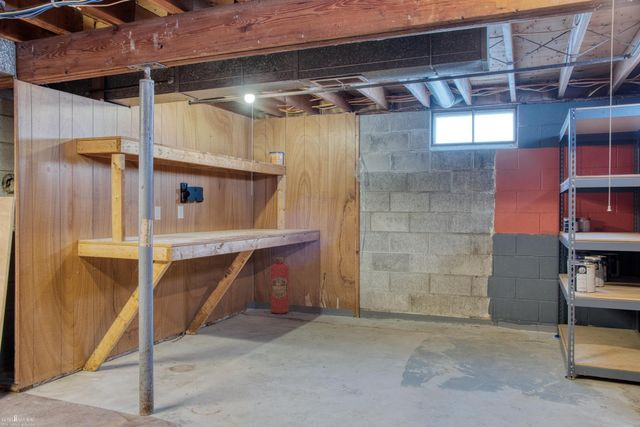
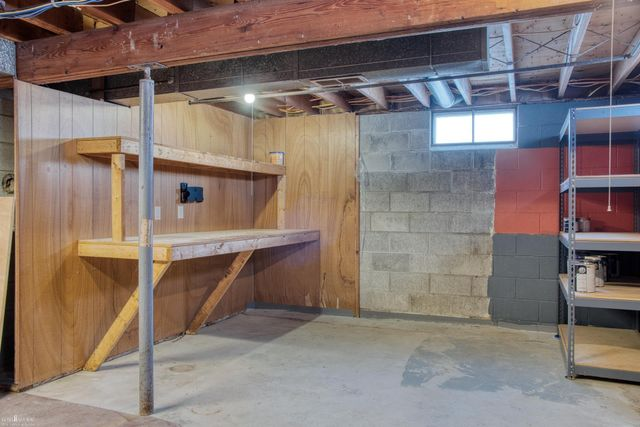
- fire extinguisher [270,256,290,315]
